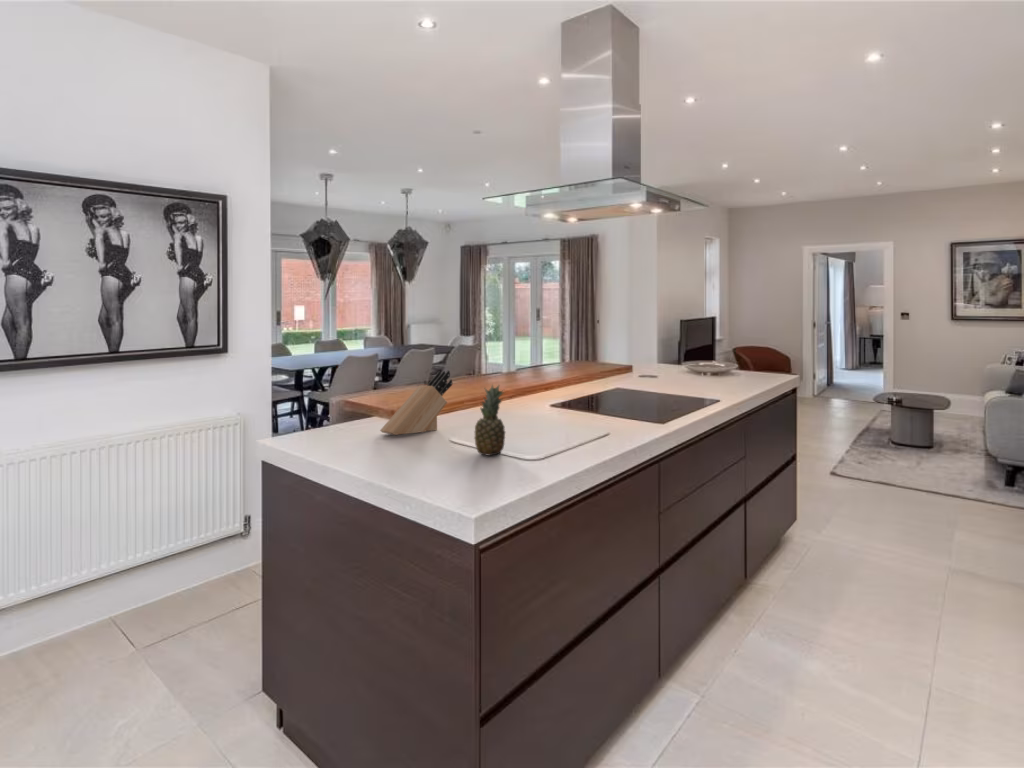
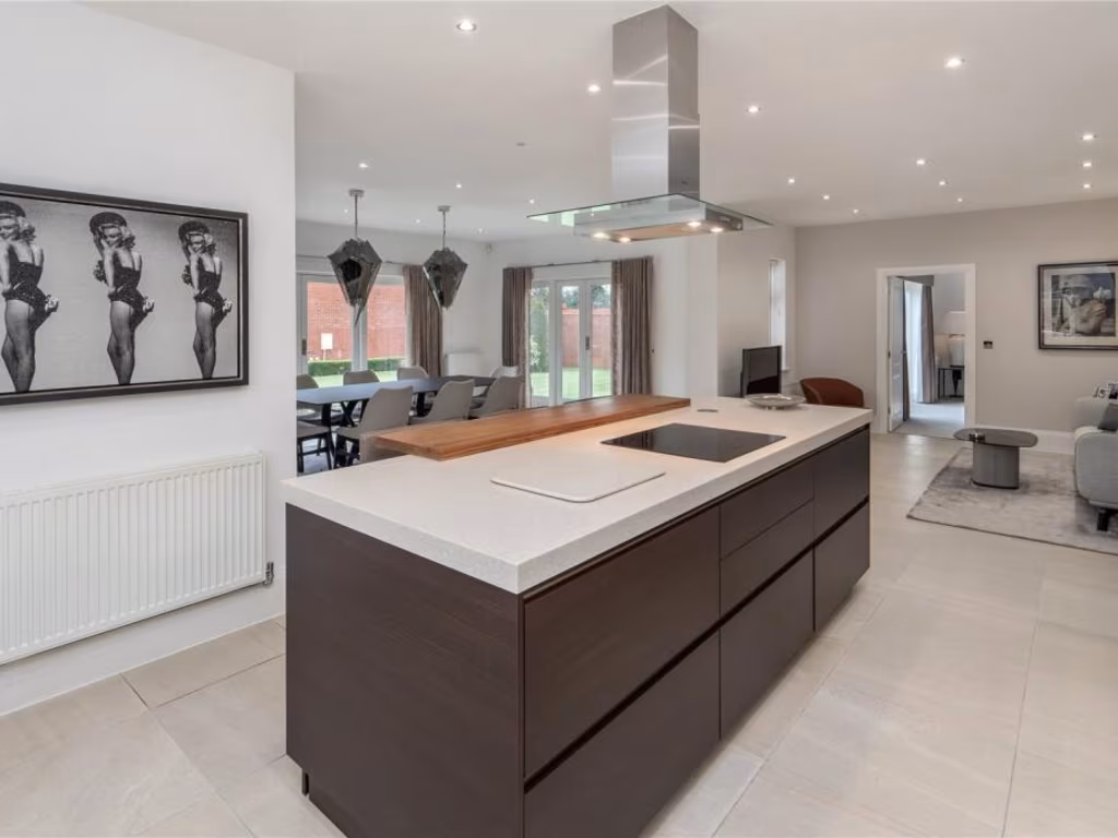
- fruit [473,383,507,457]
- knife block [379,369,453,436]
